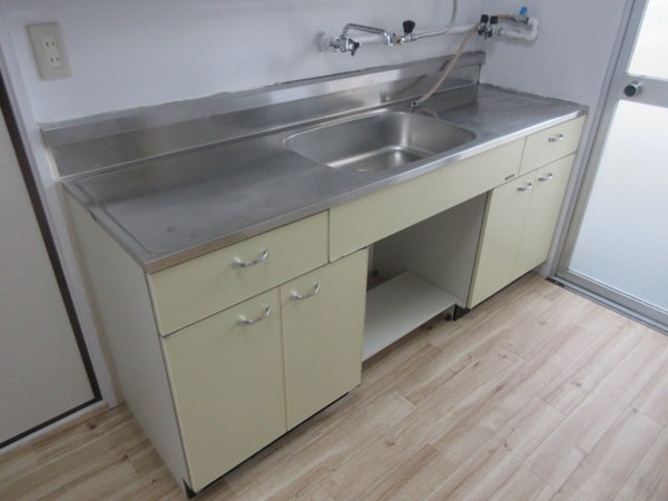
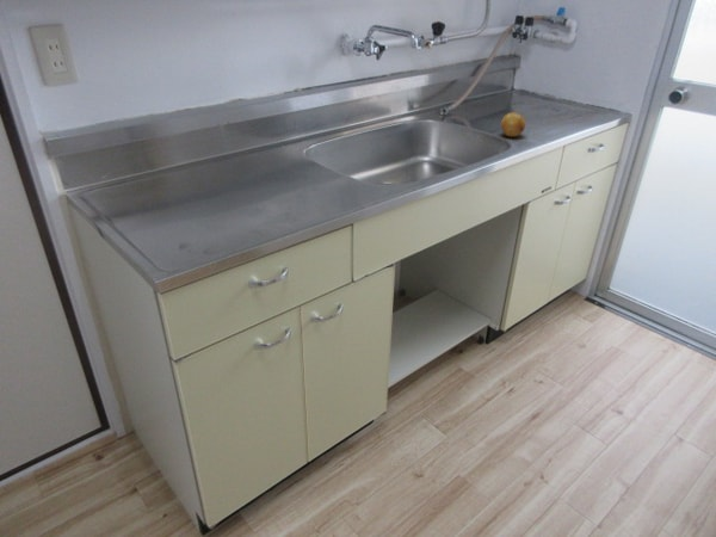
+ fruit [500,111,526,137]
